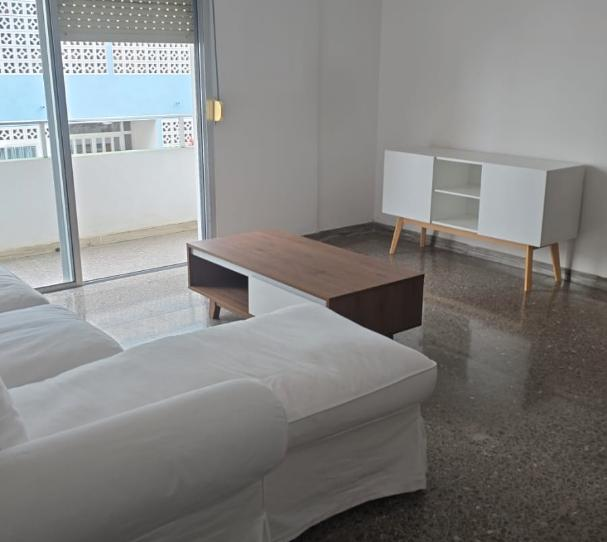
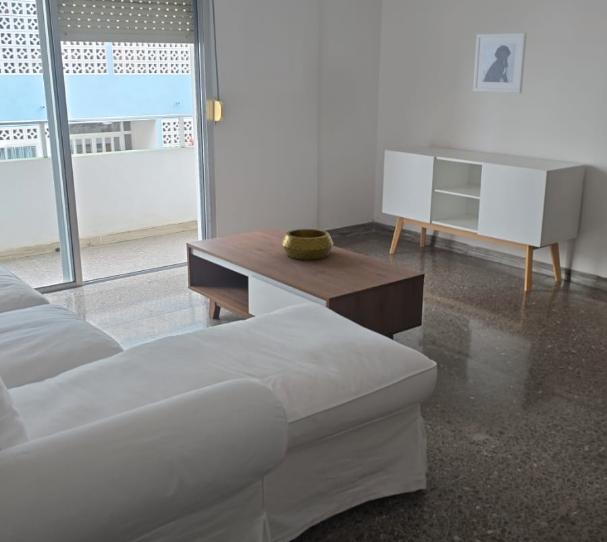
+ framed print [472,32,528,94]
+ decorative bowl [281,228,334,260]
